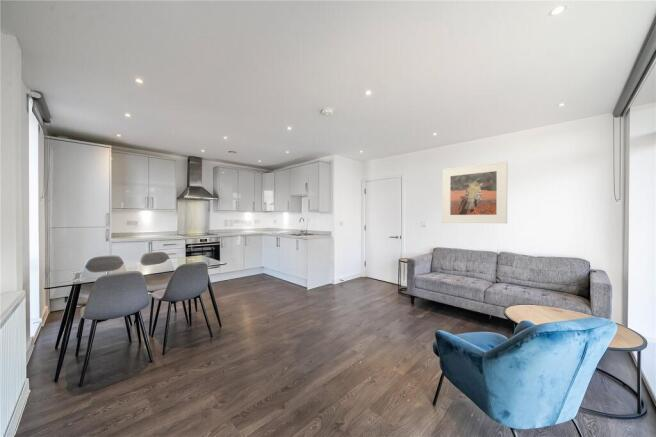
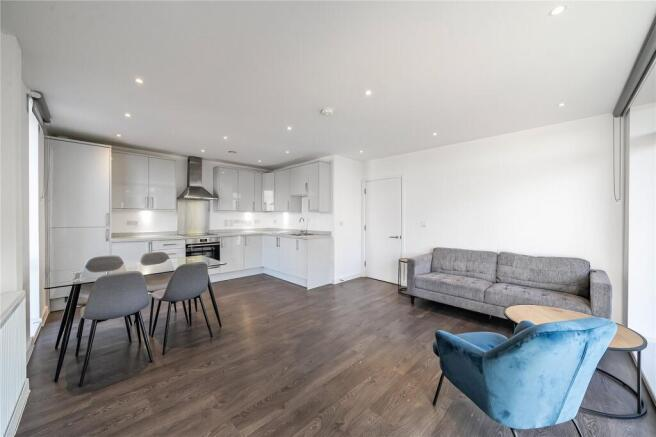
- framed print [441,160,508,224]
